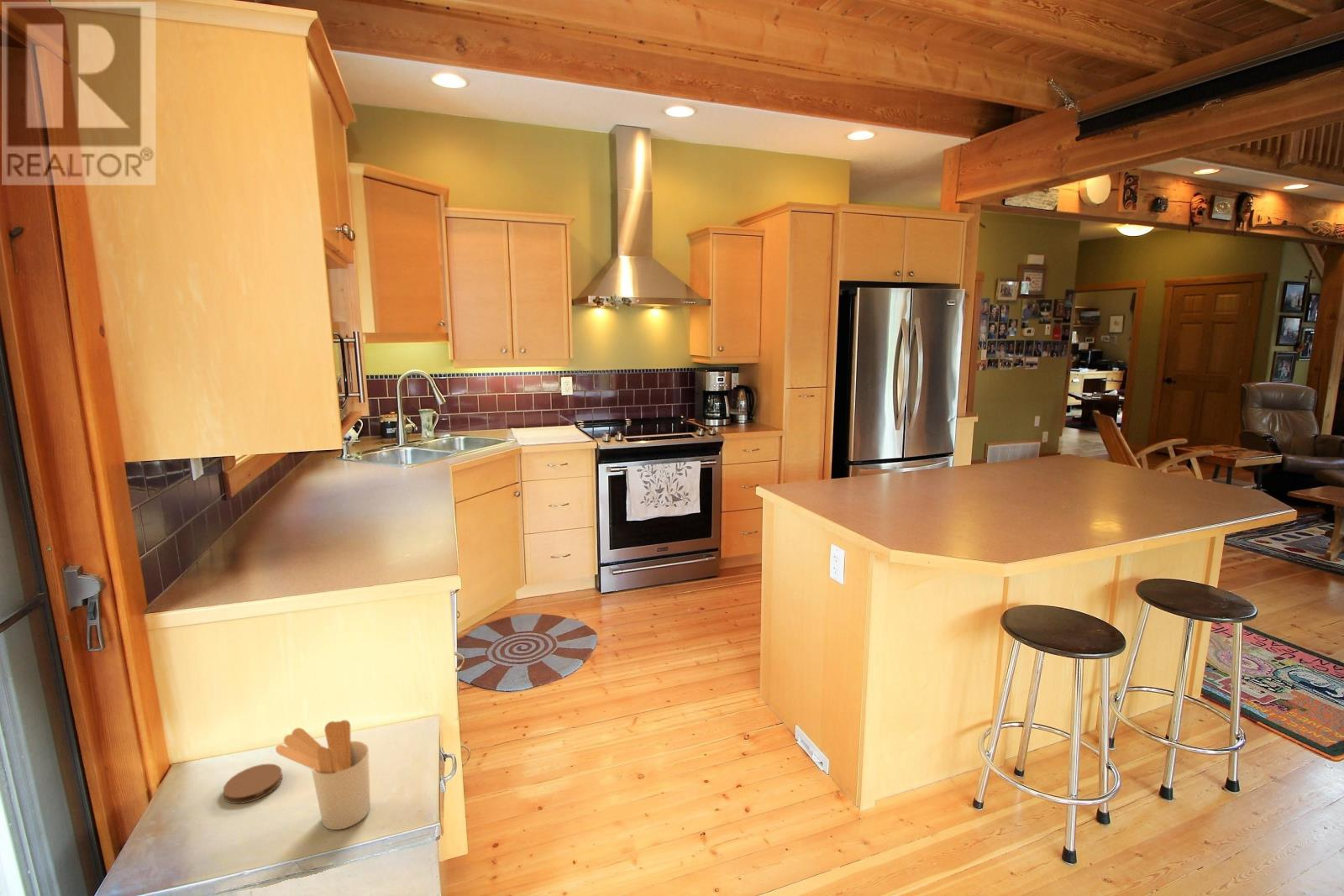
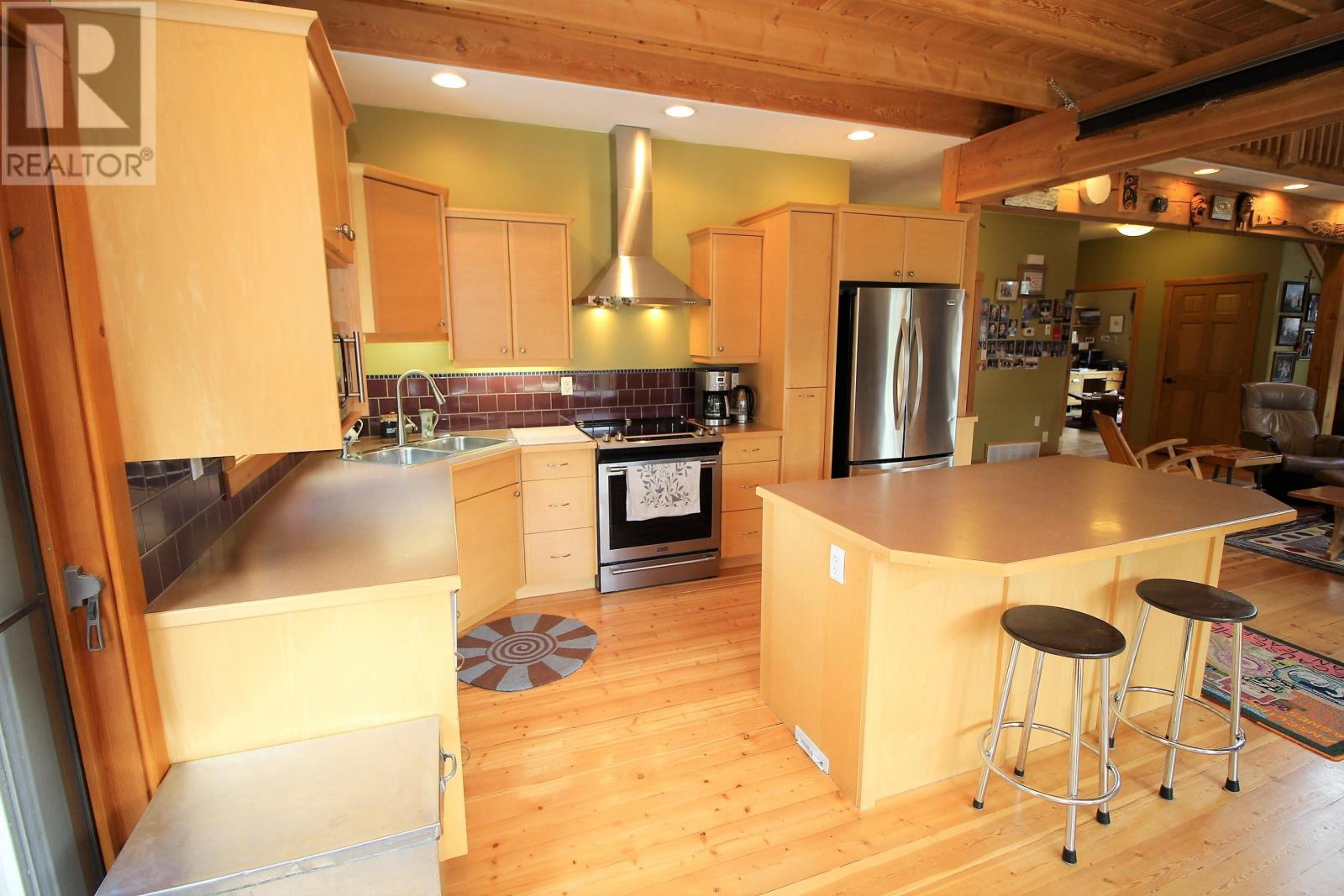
- coaster [223,763,283,804]
- utensil holder [275,719,371,831]
